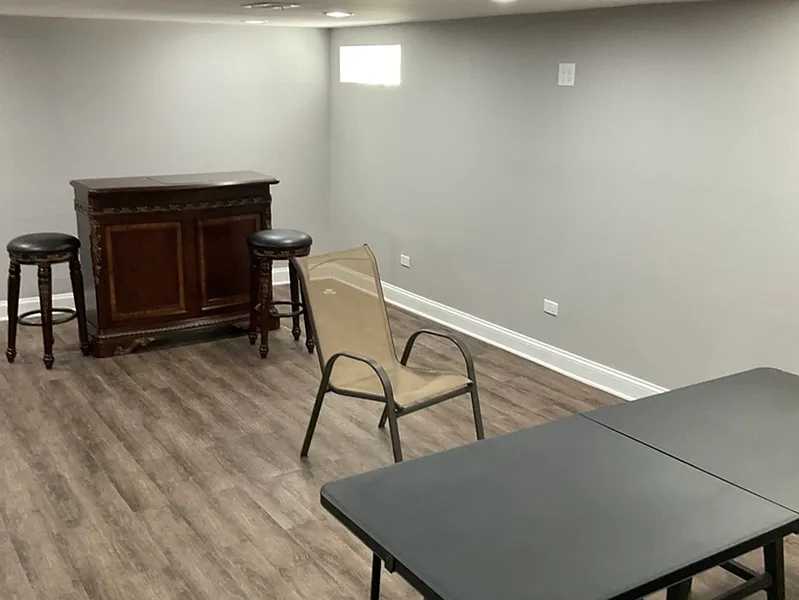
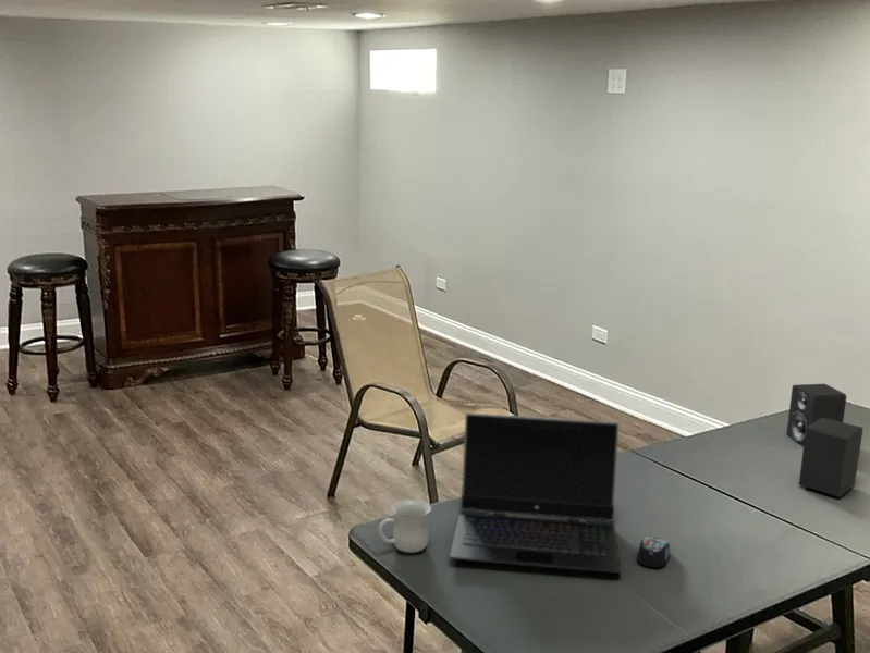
+ mug [378,498,432,554]
+ computer mouse [636,535,671,568]
+ laptop computer [449,411,622,575]
+ speaker [785,383,865,498]
